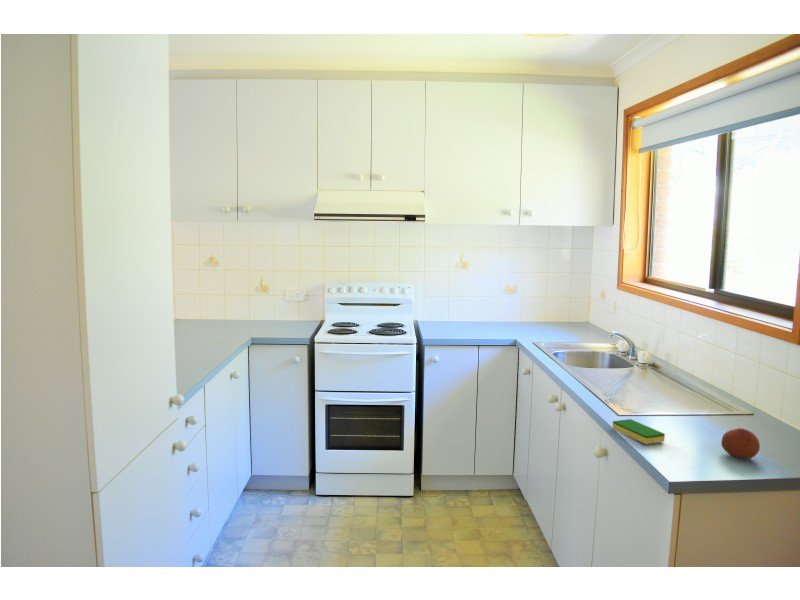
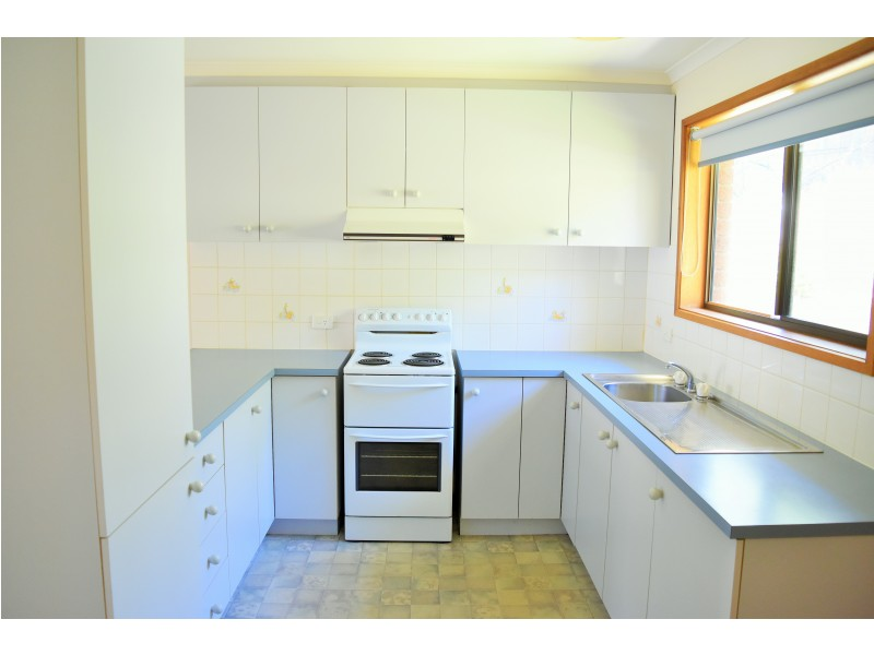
- fruit [720,427,761,460]
- dish sponge [611,418,666,445]
